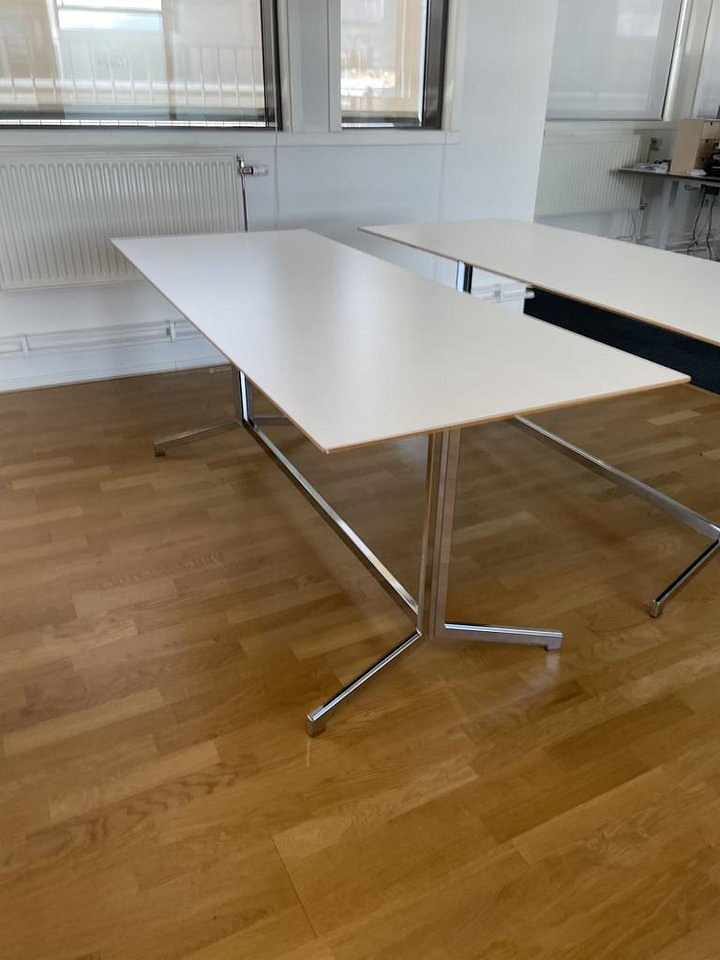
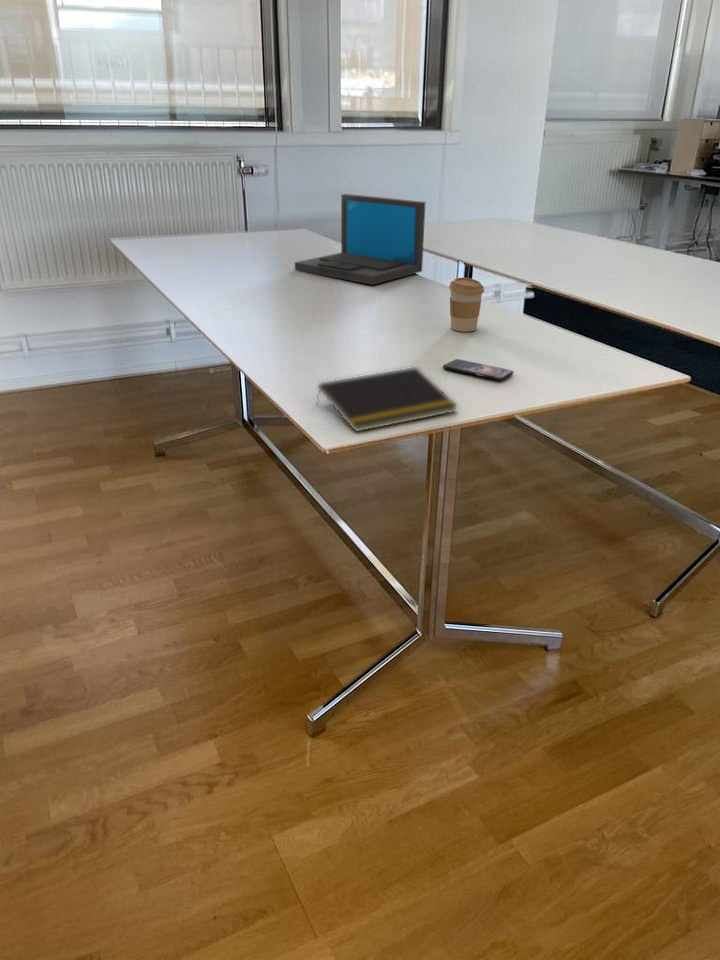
+ coffee cup [448,277,485,333]
+ laptop [294,193,426,286]
+ smartphone [442,358,514,382]
+ notepad [315,366,459,433]
